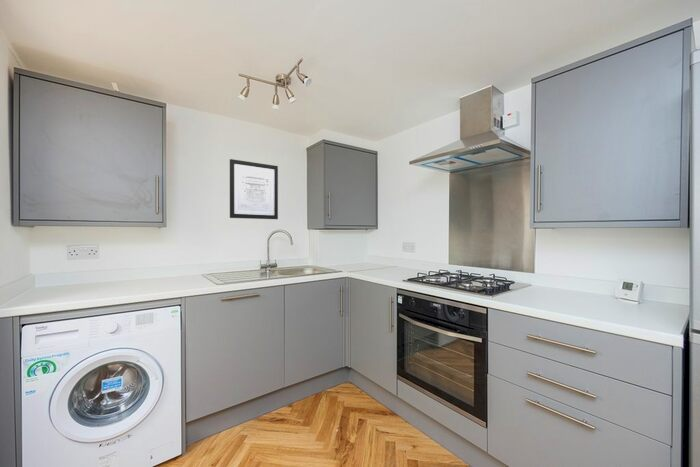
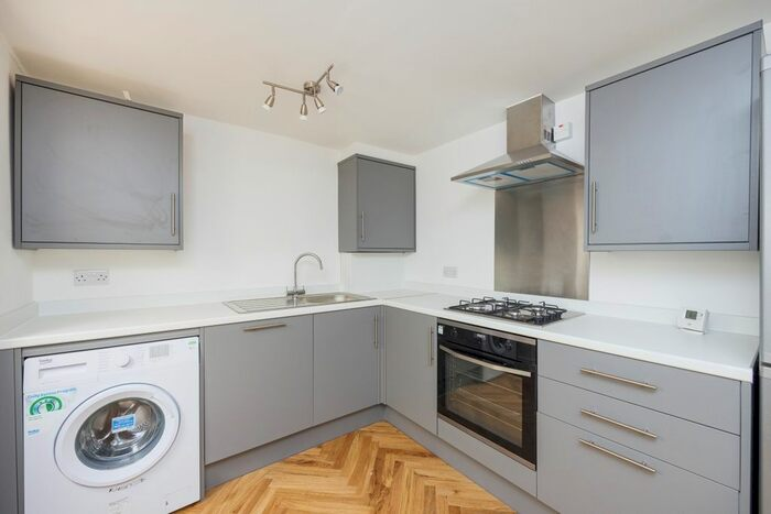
- wall art [229,158,279,220]
